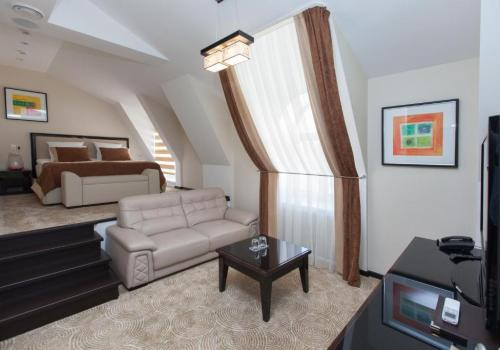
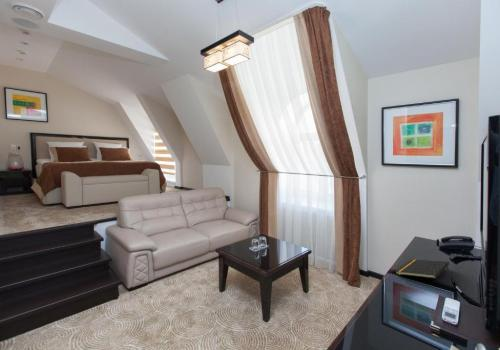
+ notepad [395,258,450,279]
